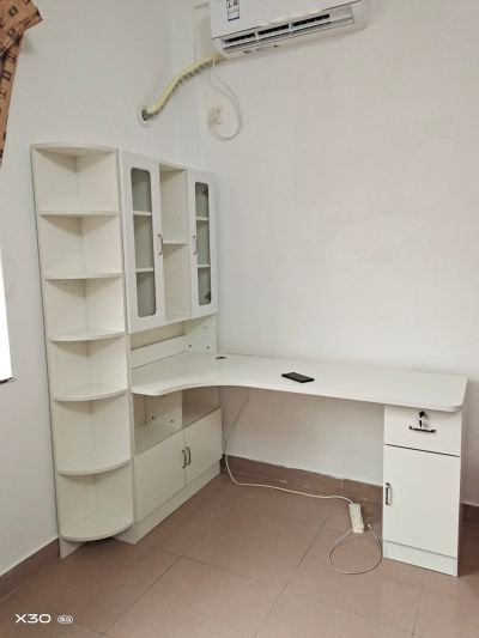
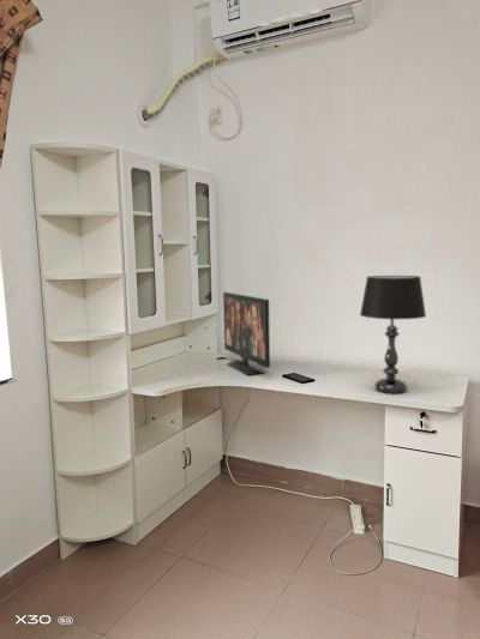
+ flat panel tv [222,291,271,376]
+ table lamp [359,275,427,394]
